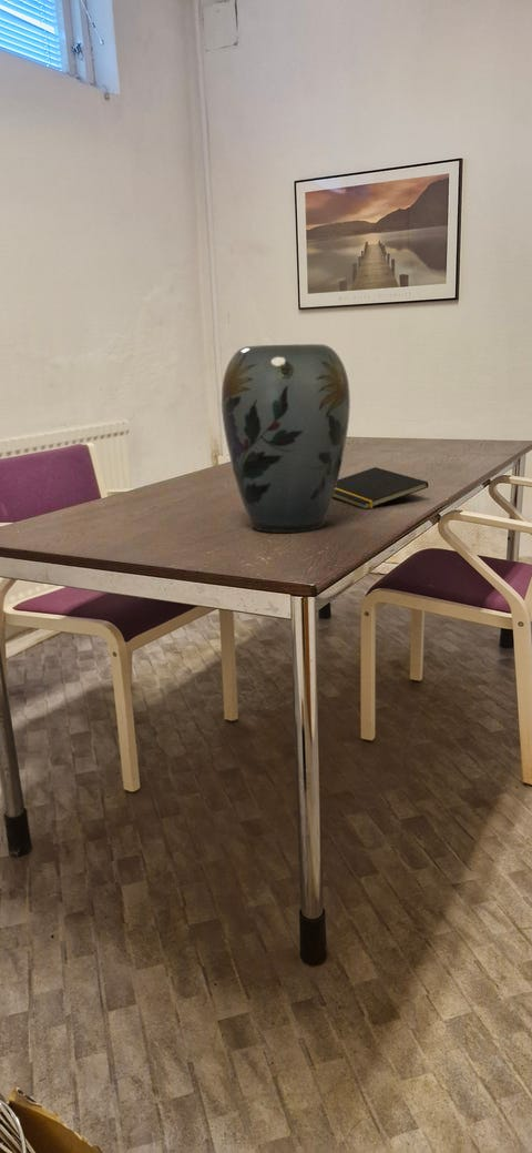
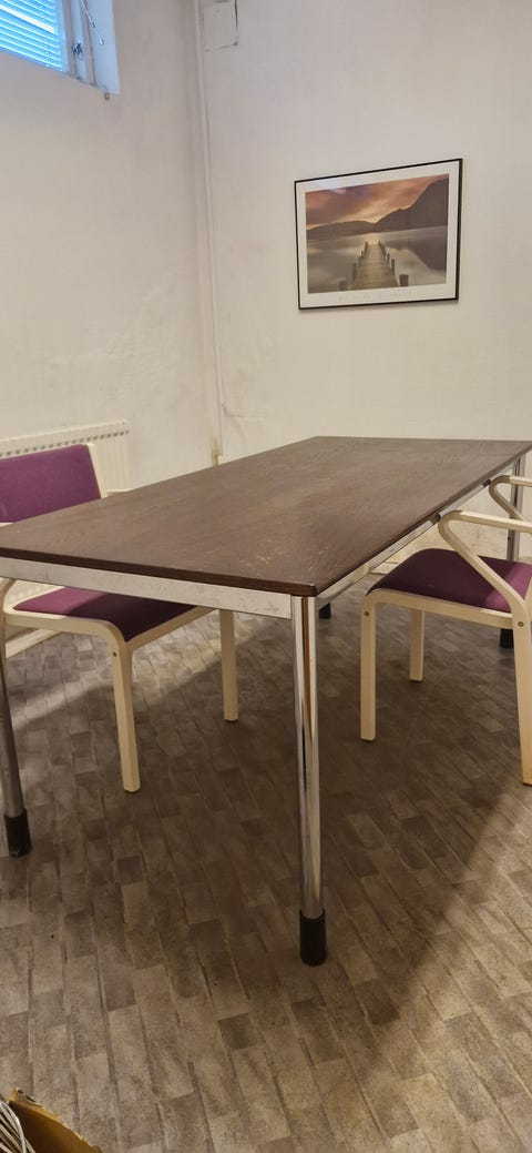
- vase [221,343,351,534]
- notepad [332,466,429,510]
